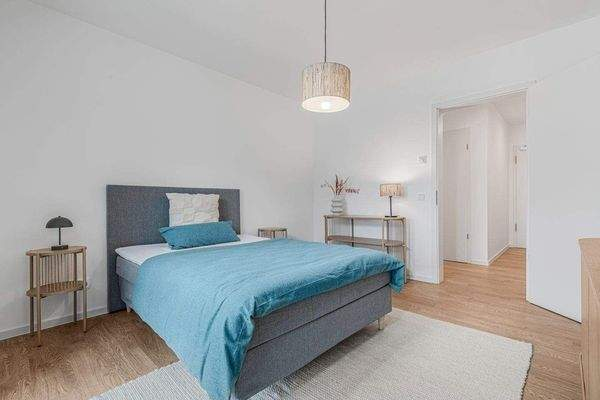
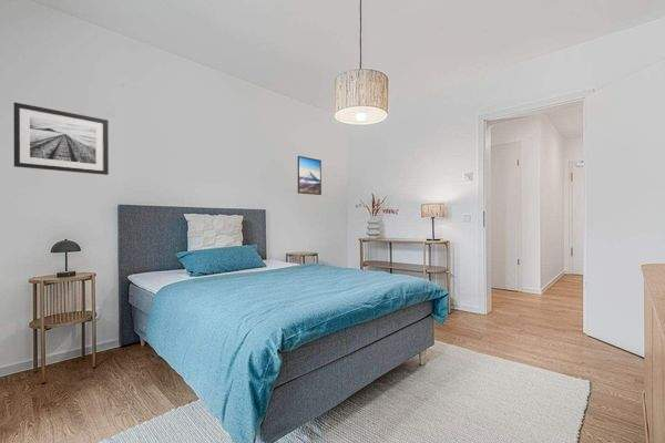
+ wall art [12,102,110,176]
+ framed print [297,155,323,196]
